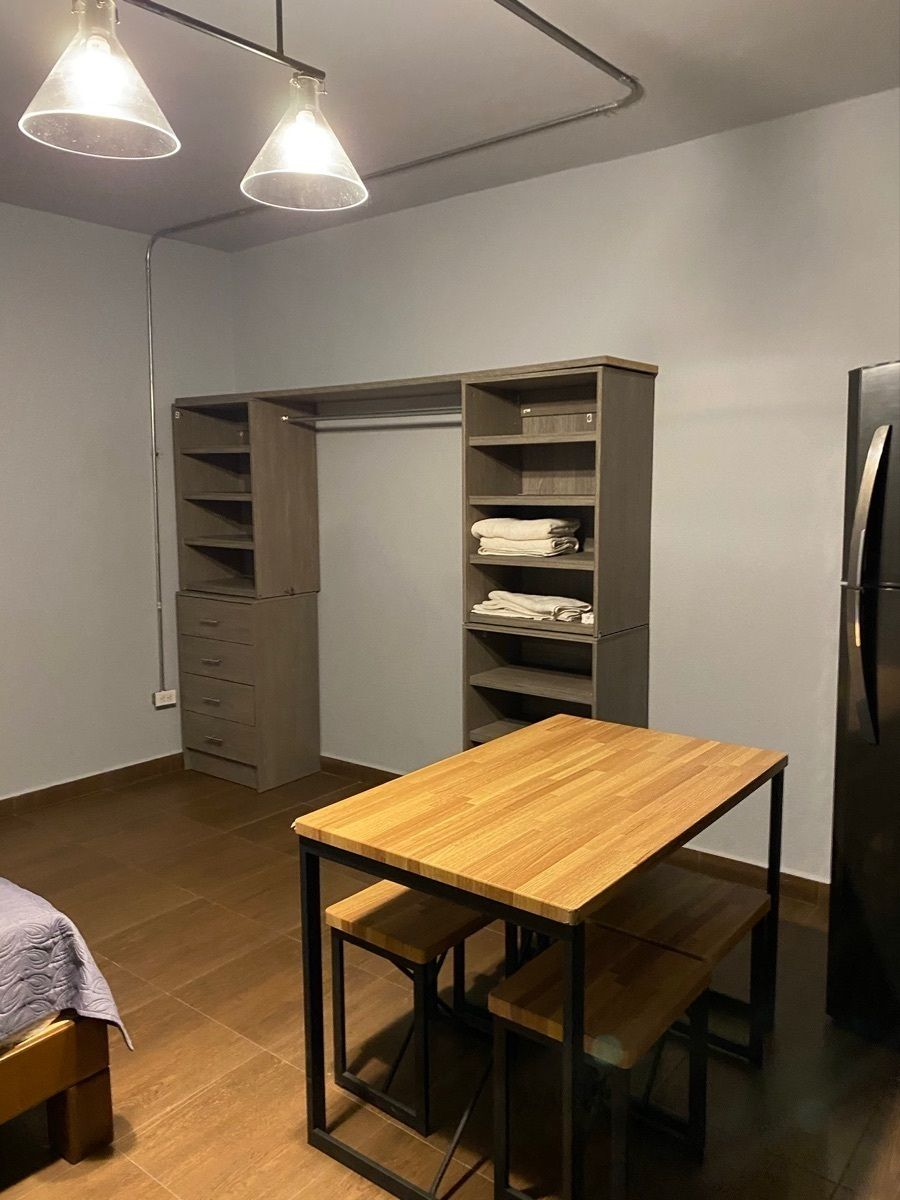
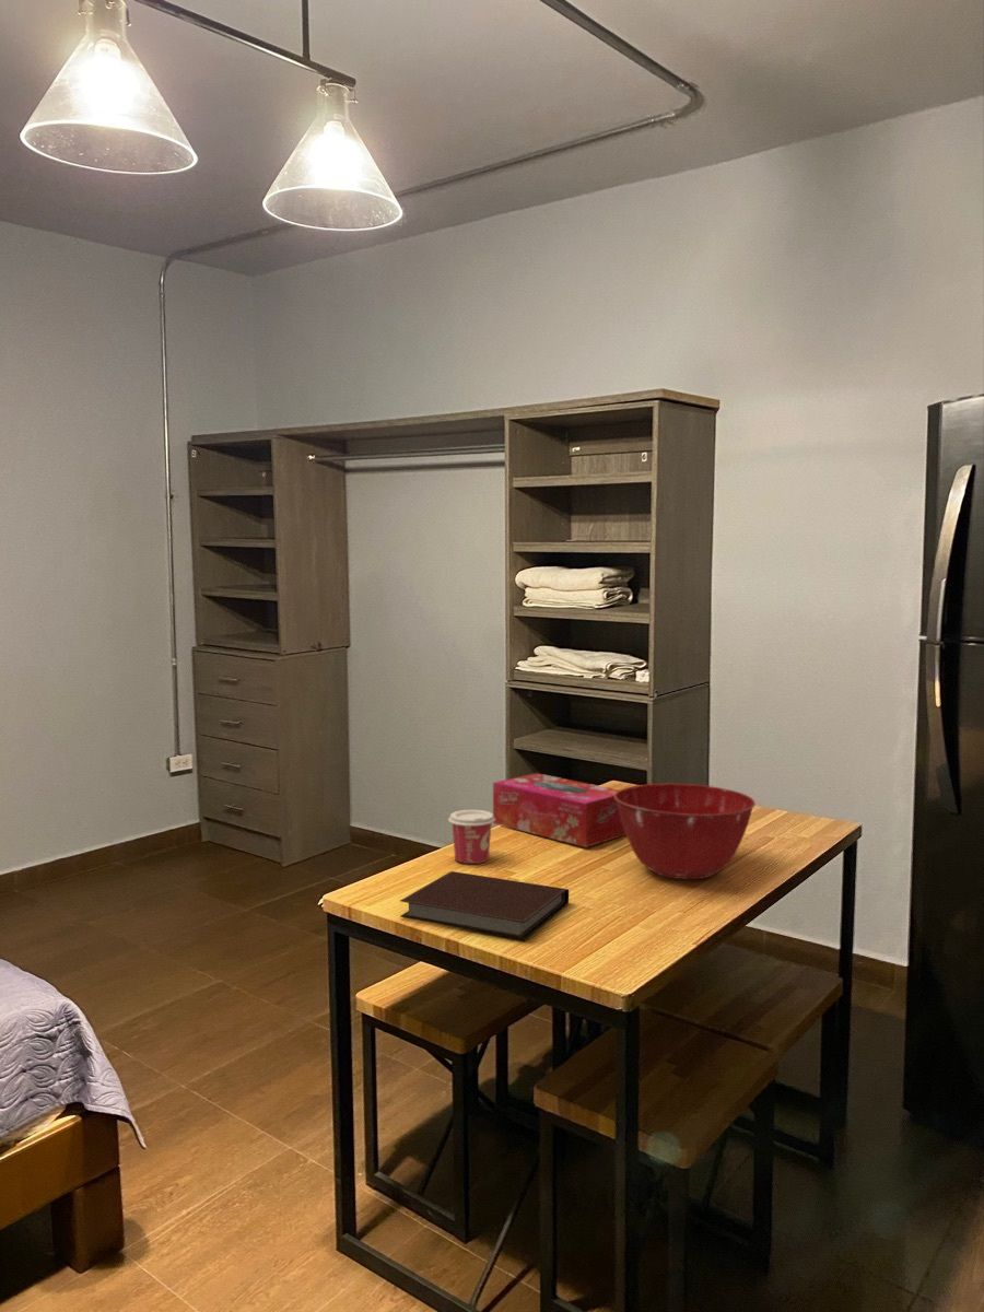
+ cup [447,809,495,865]
+ tissue box [492,772,626,848]
+ notebook [399,870,570,940]
+ mixing bowl [614,783,757,880]
